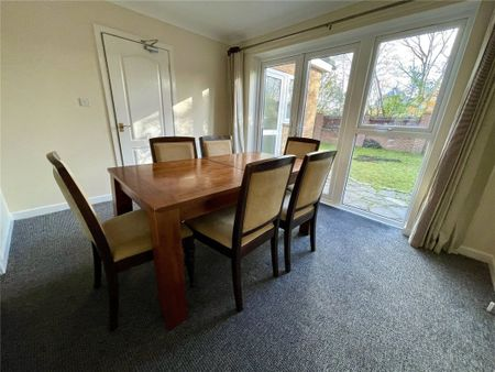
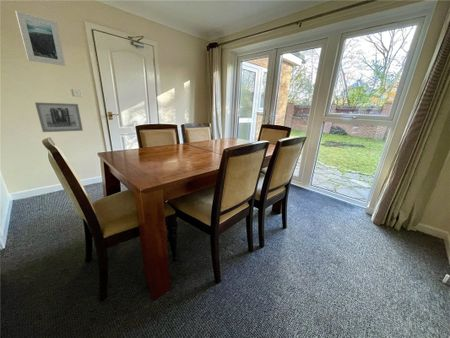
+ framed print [15,10,66,67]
+ wall art [34,101,84,133]
